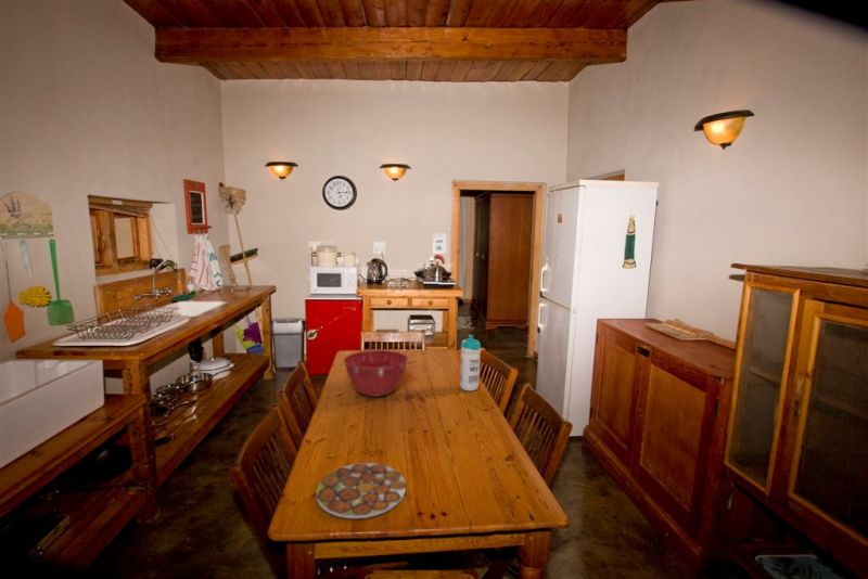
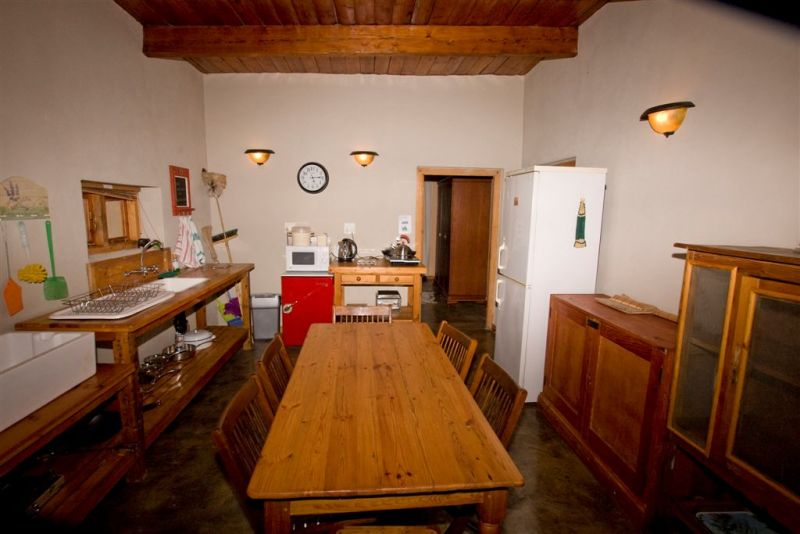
- plate [315,462,407,519]
- water bottle [459,334,482,393]
- mixing bowl [342,349,409,398]
